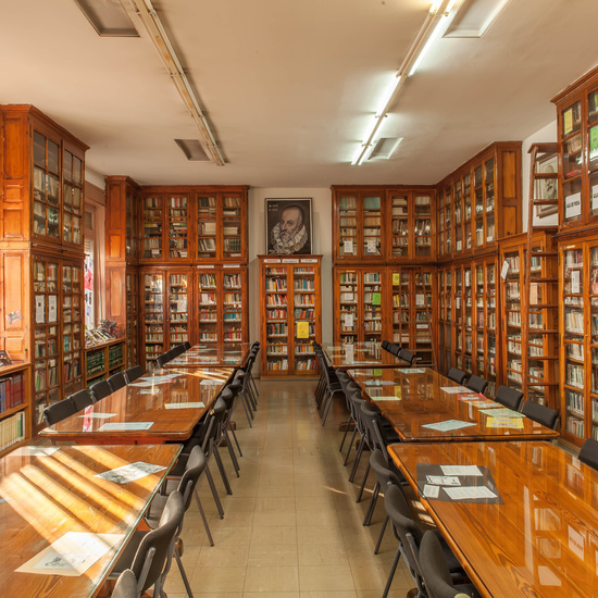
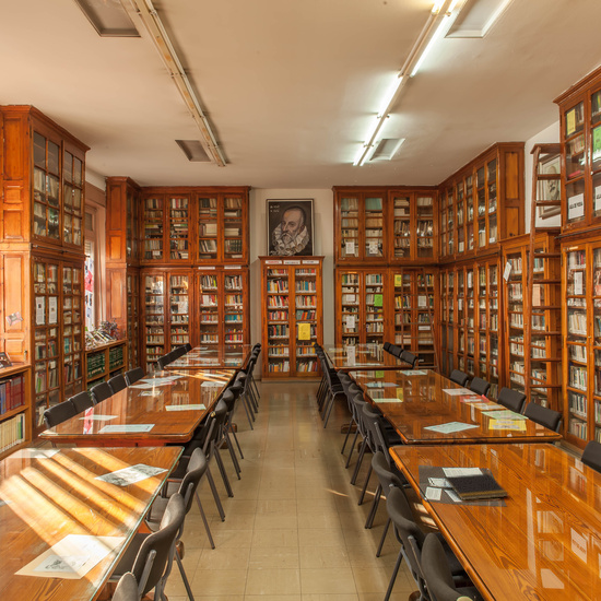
+ notepad [443,472,509,502]
